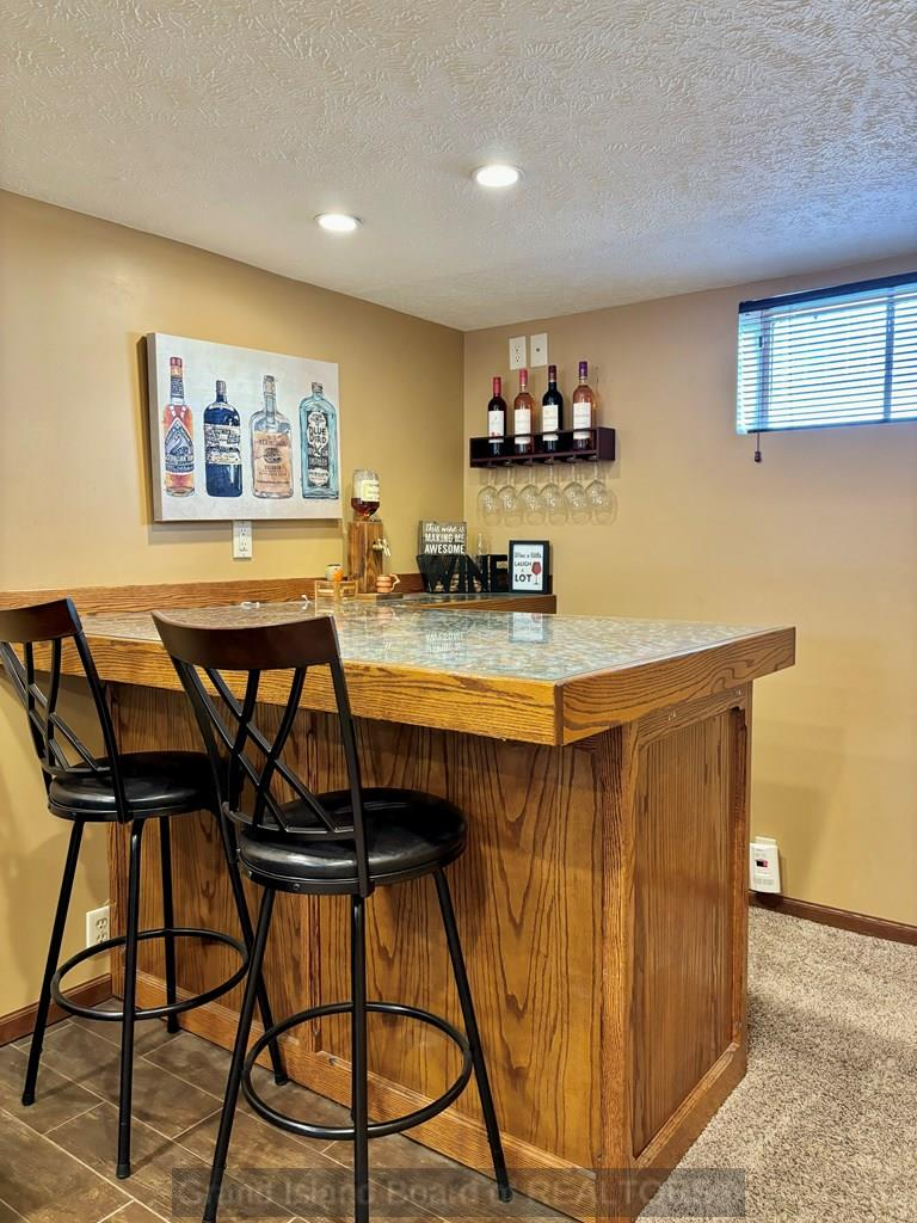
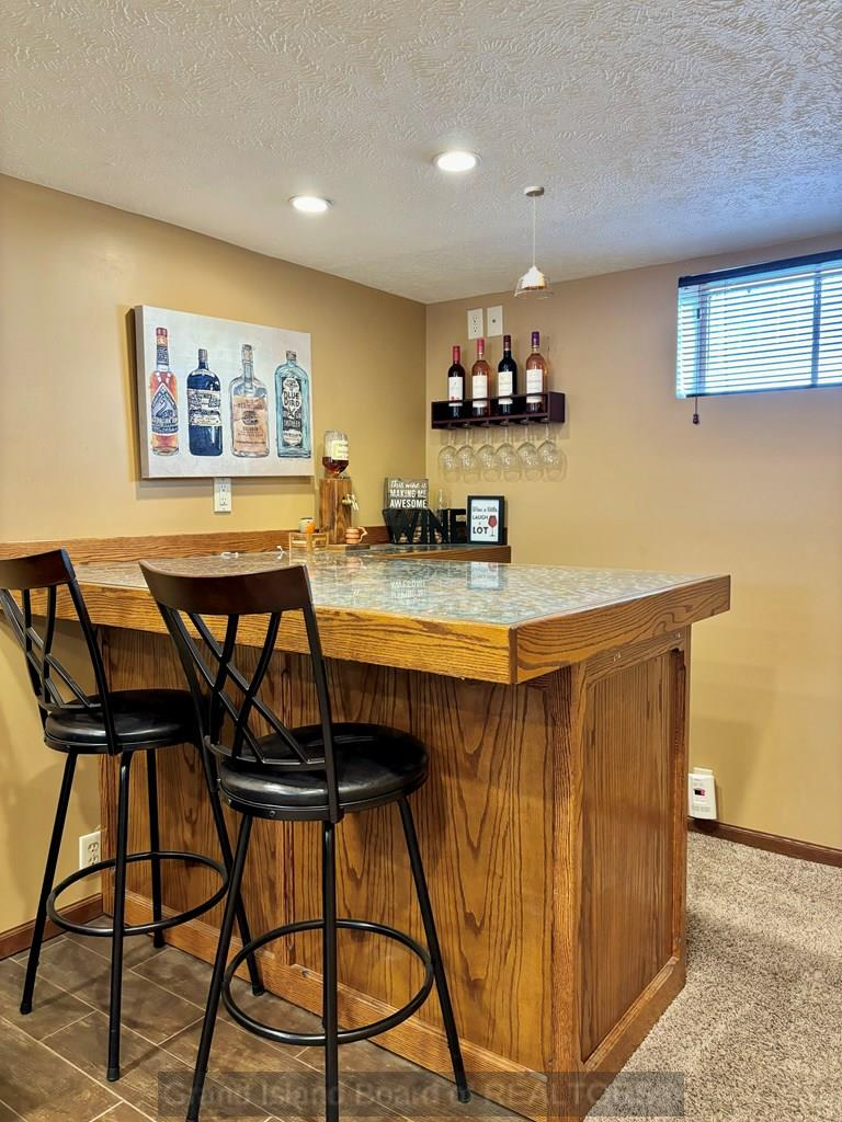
+ pendant light [514,185,555,300]
